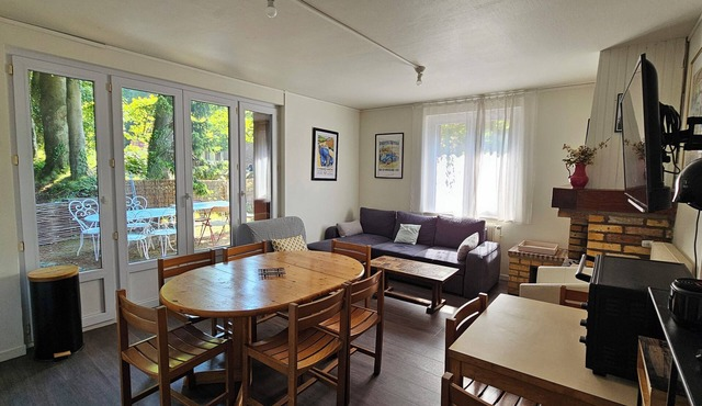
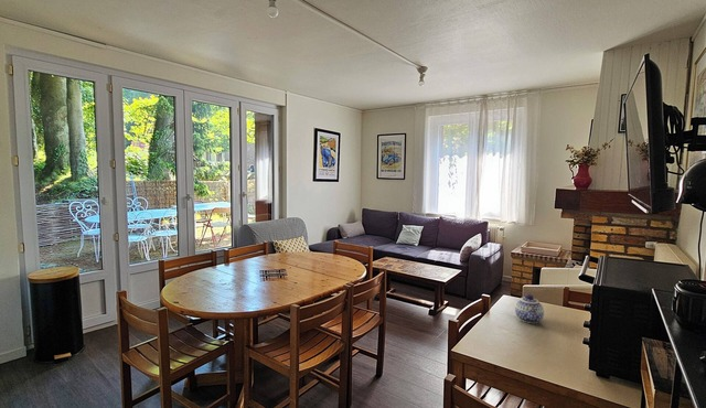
+ teapot [514,293,545,324]
